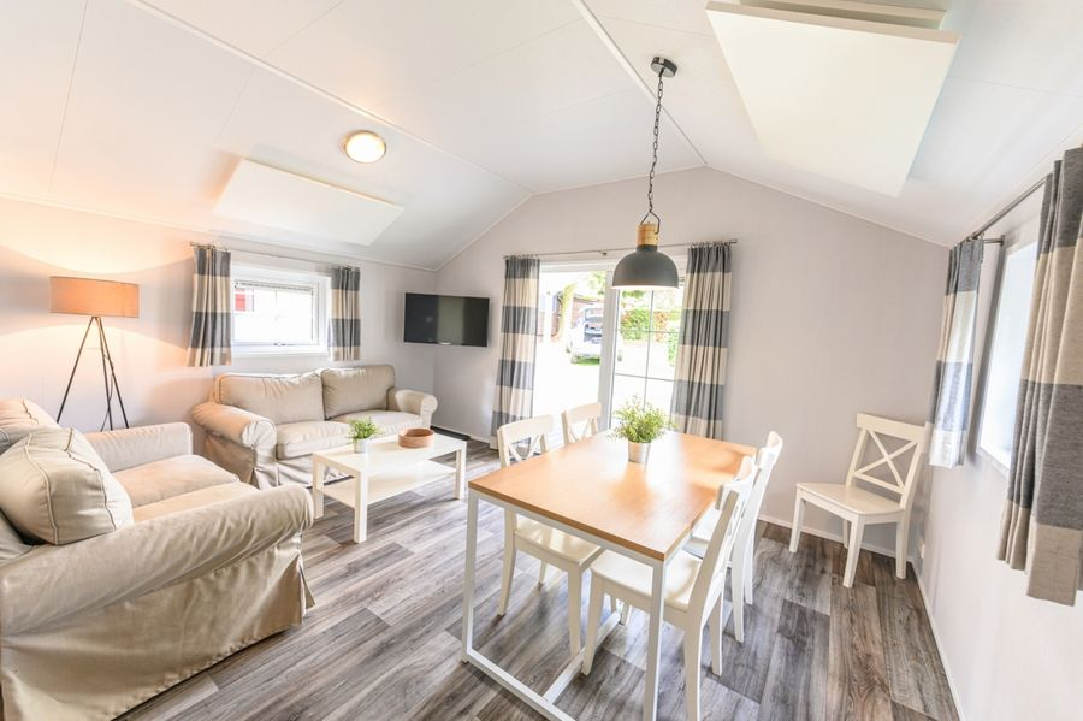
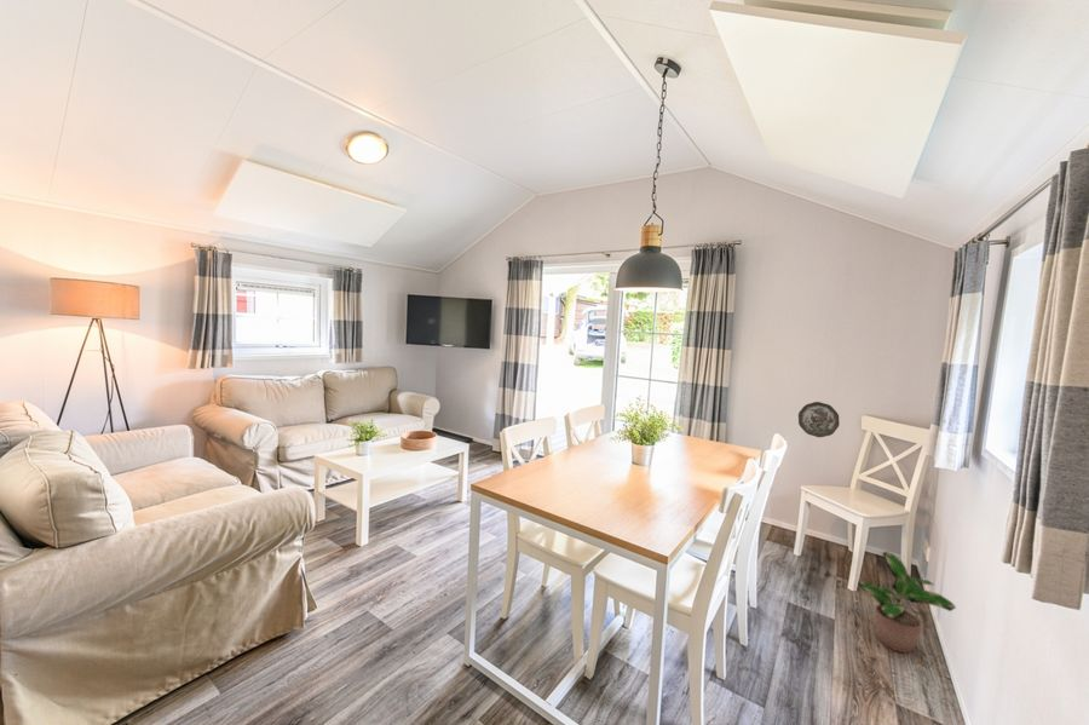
+ potted plant [857,551,957,655]
+ decorative plate [797,401,841,438]
